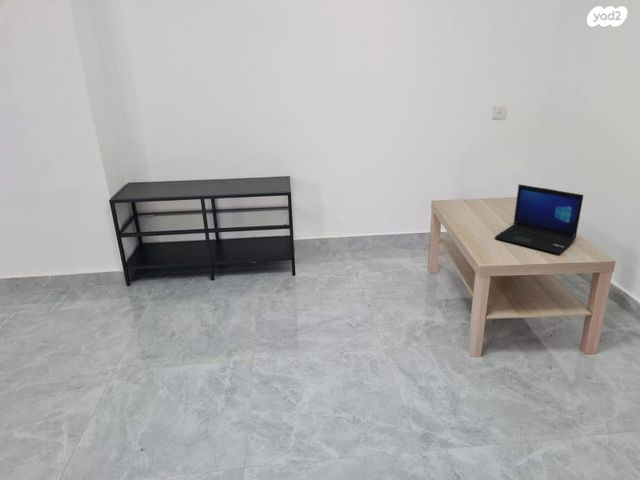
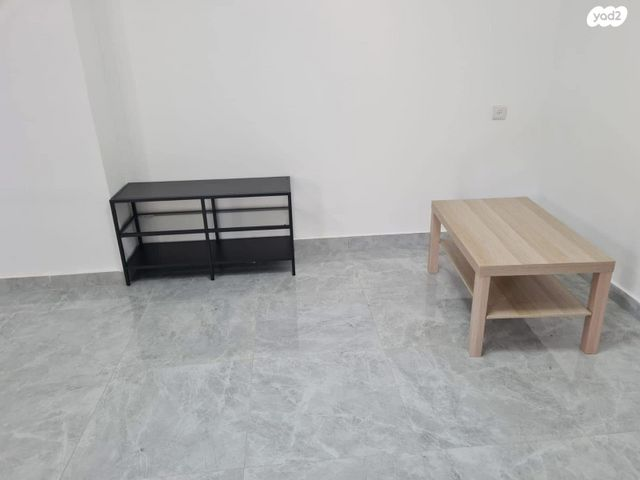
- laptop [494,183,584,255]
